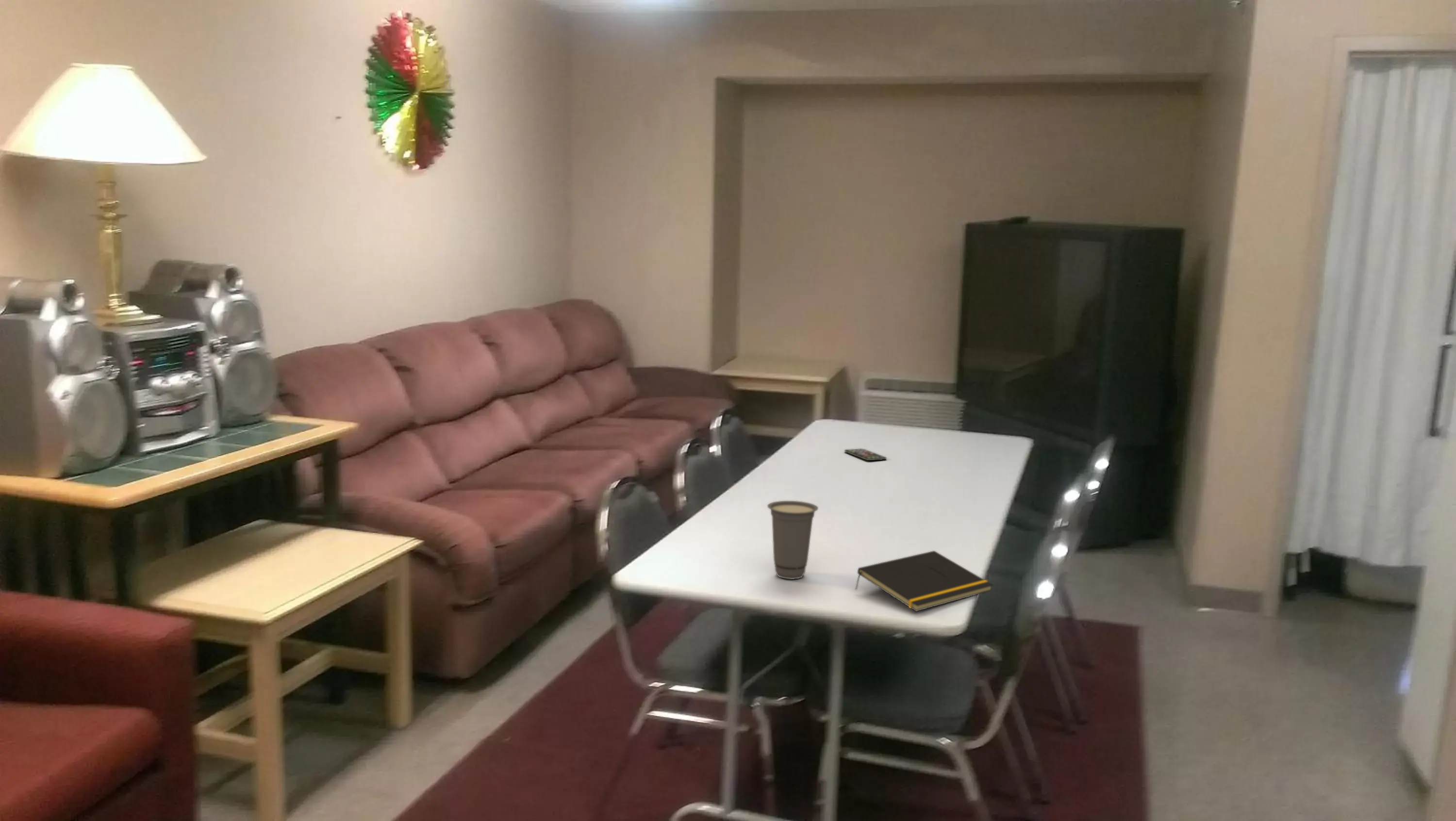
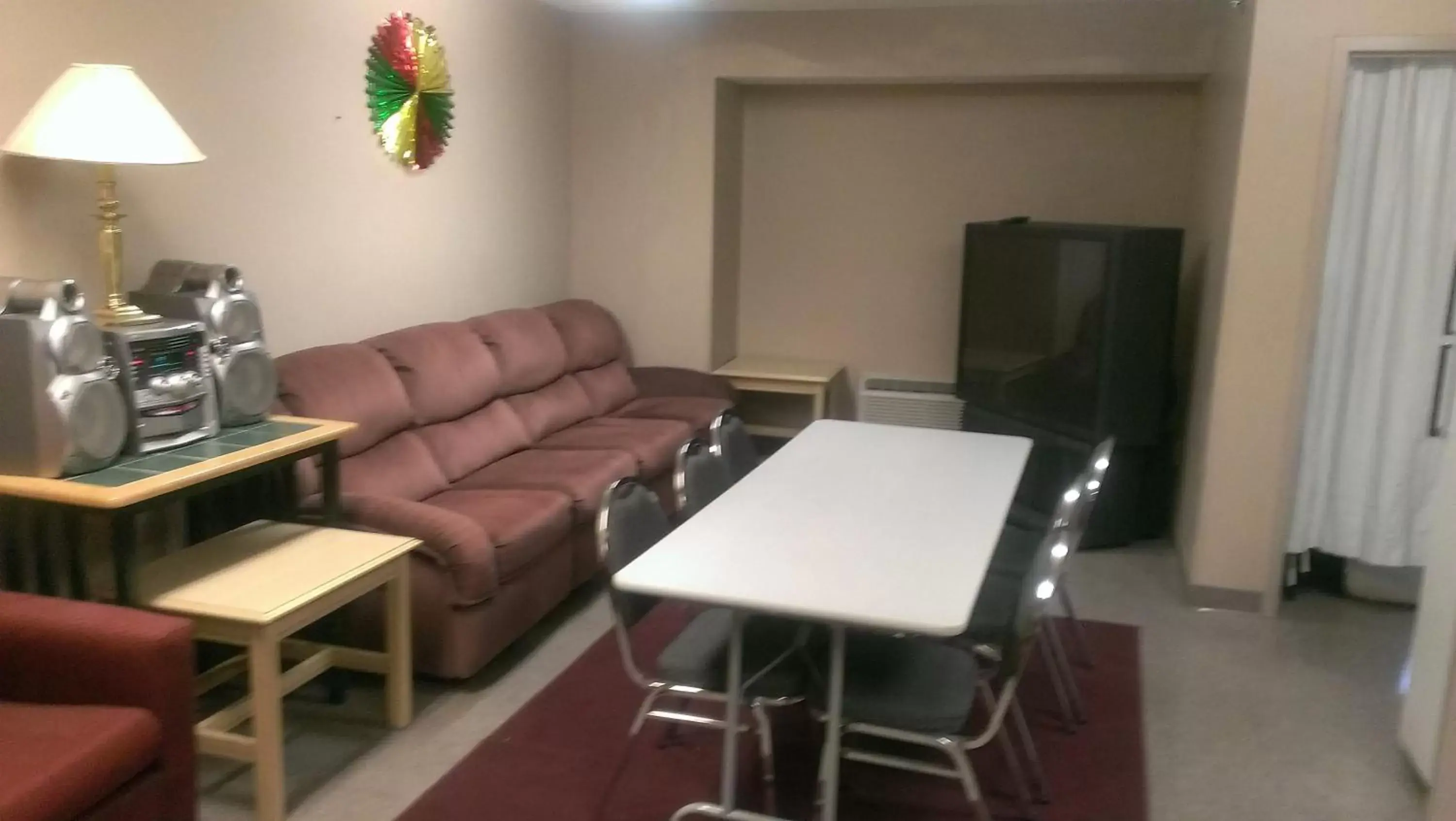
- cup [767,500,819,580]
- notepad [855,550,993,612]
- smartphone [844,448,887,461]
